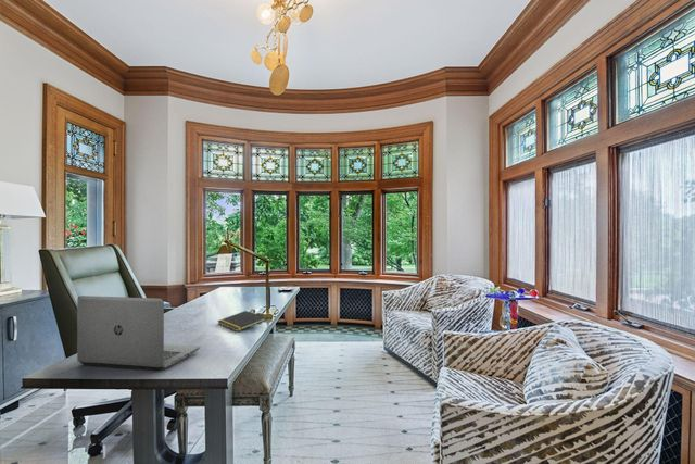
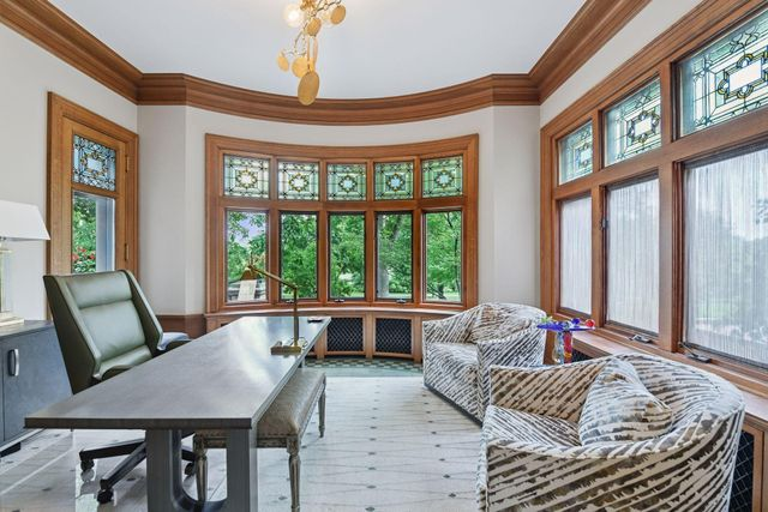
- laptop [76,294,202,372]
- notepad [216,310,267,333]
